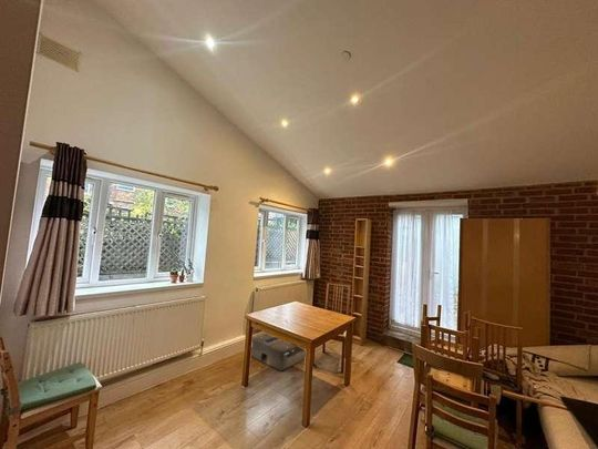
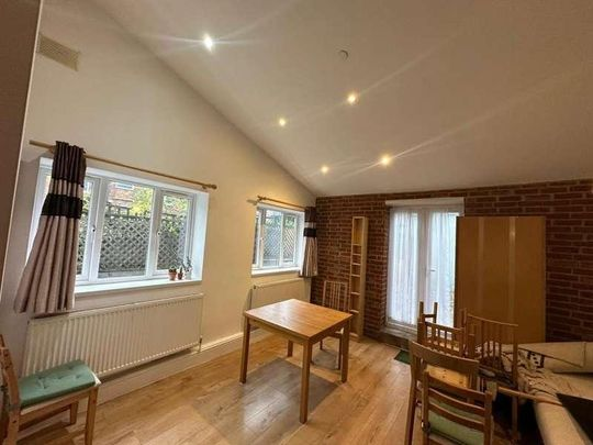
- air handler [250,333,307,371]
